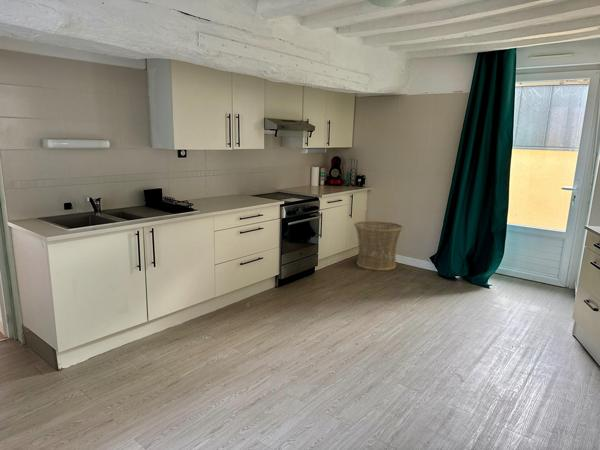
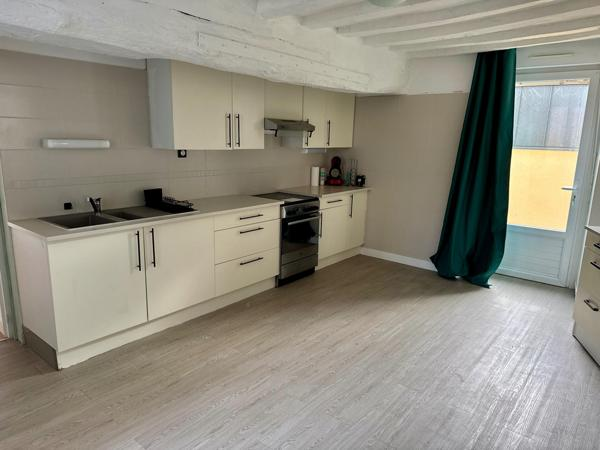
- basket [353,220,404,271]
